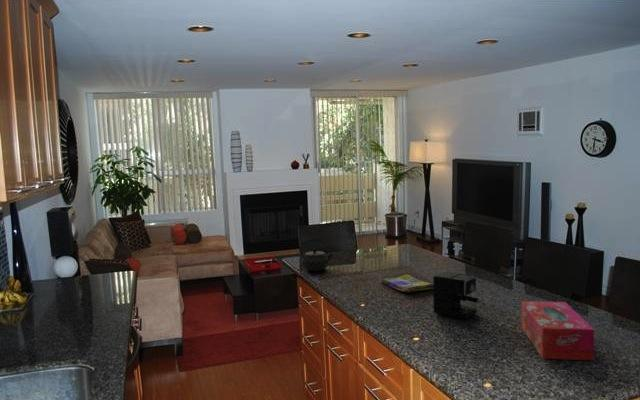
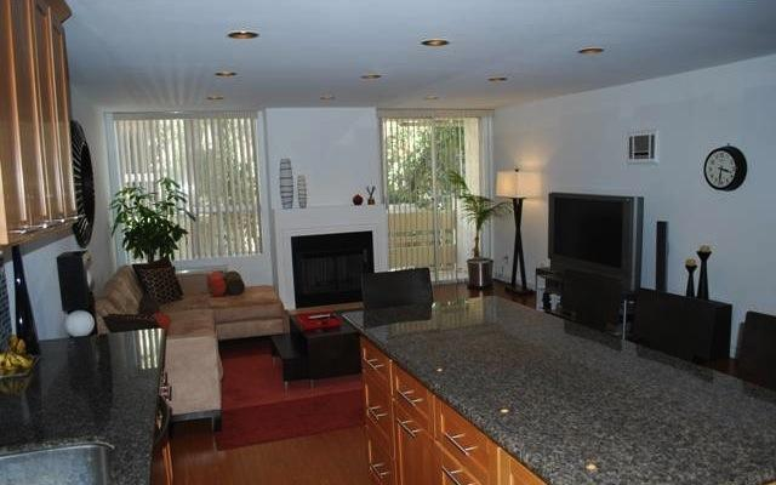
- kettle [299,238,335,272]
- dish towel [380,273,434,293]
- tissue box [521,300,595,361]
- coffee maker [432,271,481,320]
